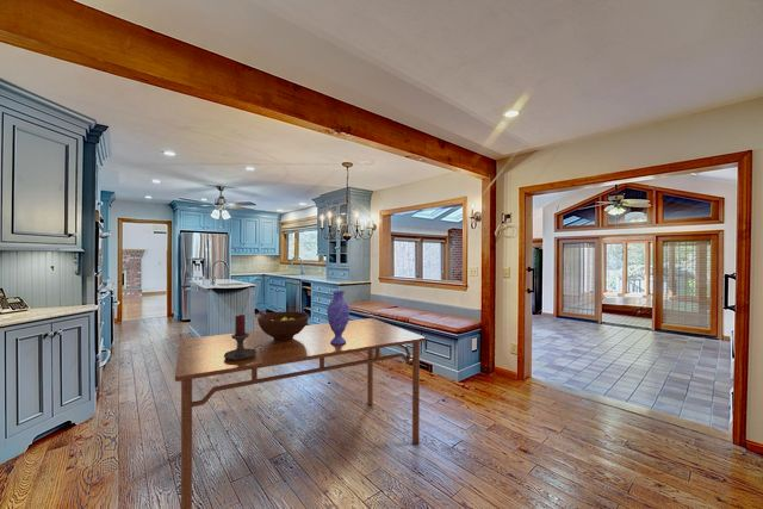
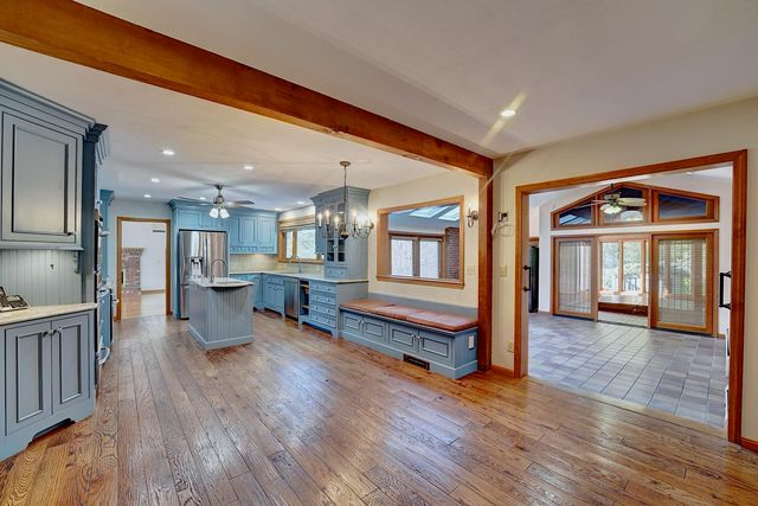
- fruit bowl [256,310,310,341]
- dining table [174,317,427,509]
- candle holder [223,314,266,360]
- vase [325,290,351,344]
